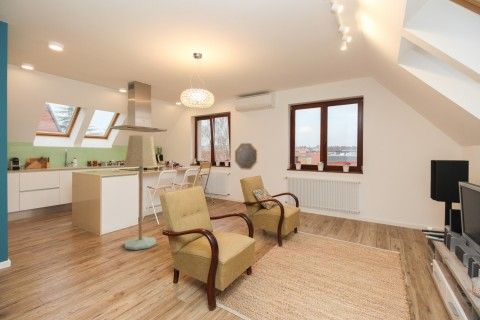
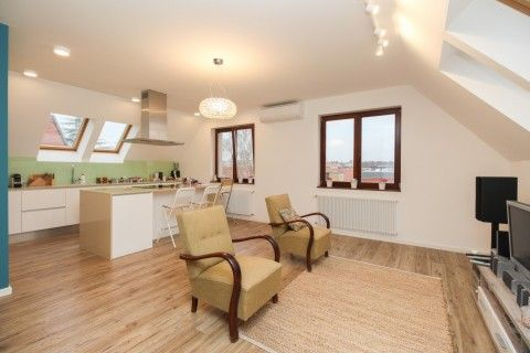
- floor lamp [123,134,158,251]
- home mirror [234,142,259,171]
